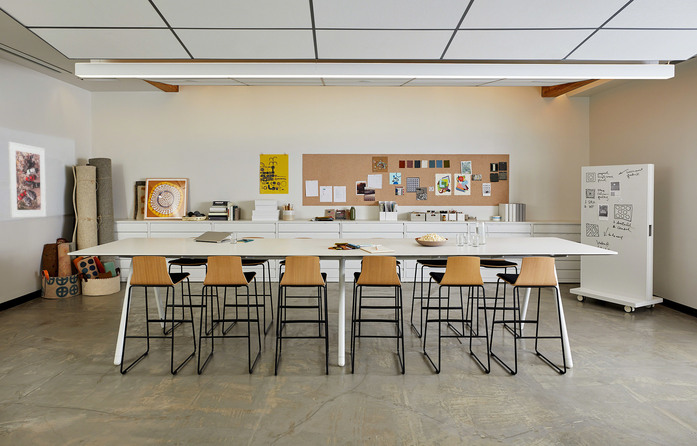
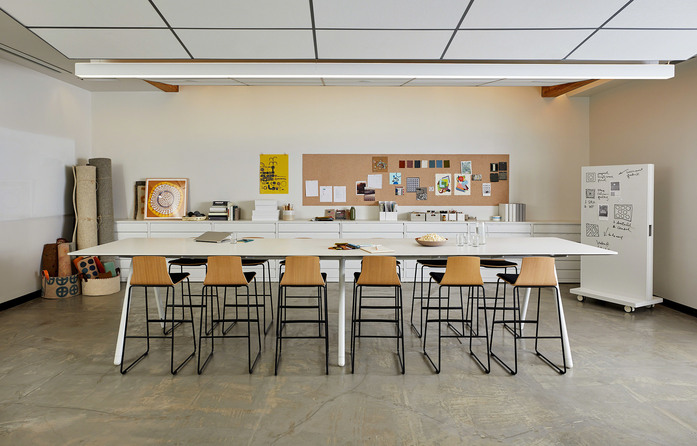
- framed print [7,141,47,219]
